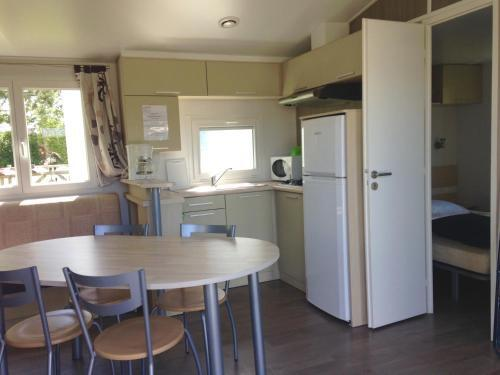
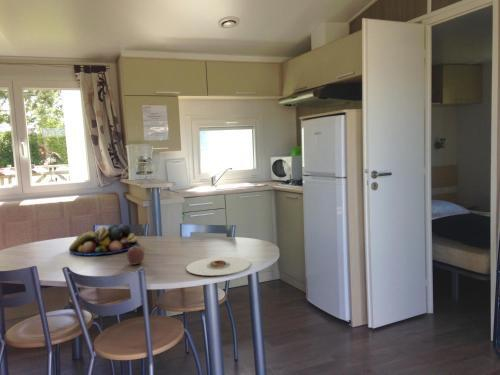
+ fruit bowl [68,223,139,257]
+ plate [185,256,251,276]
+ apple [126,245,145,266]
